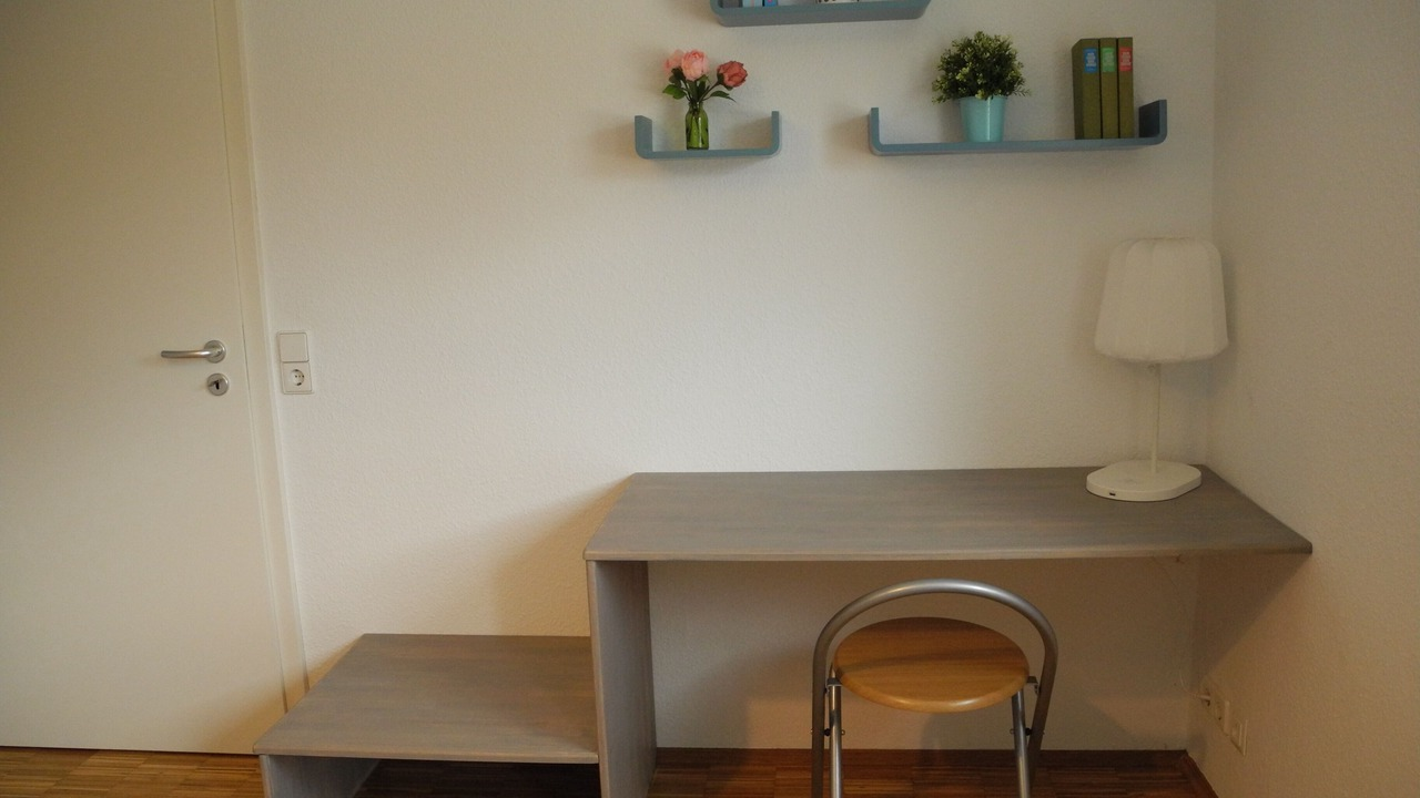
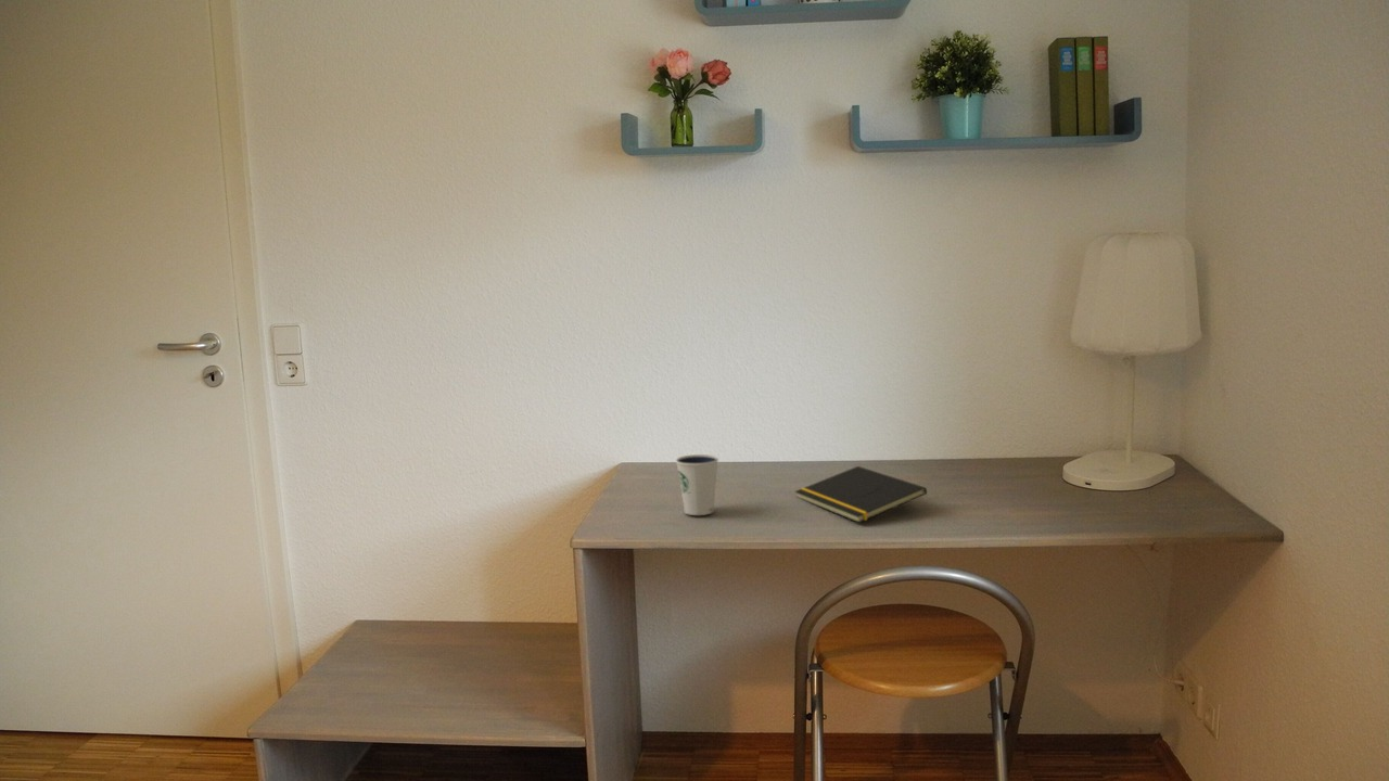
+ notepad [794,465,928,524]
+ dixie cup [675,453,719,516]
